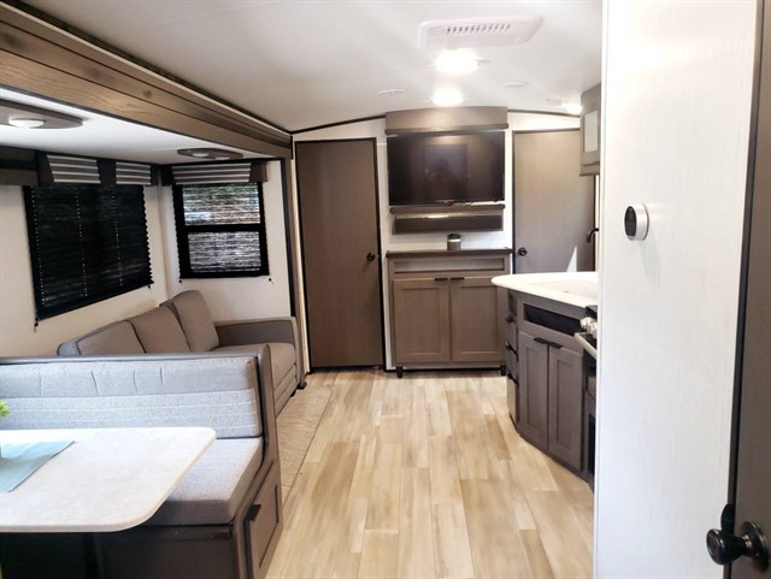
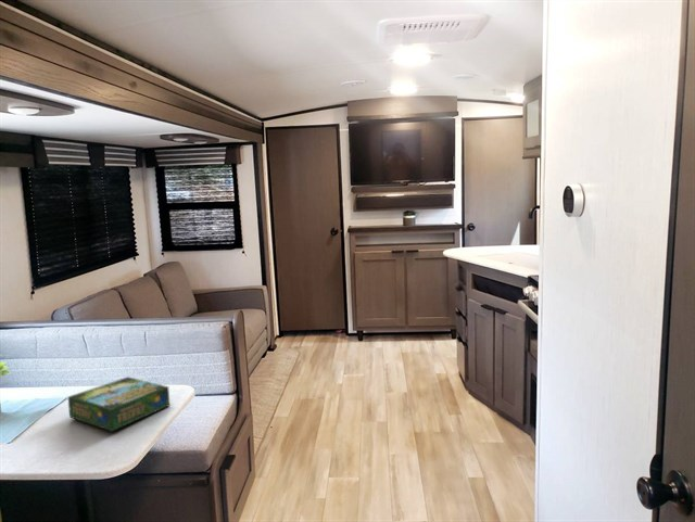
+ board game [67,375,170,433]
